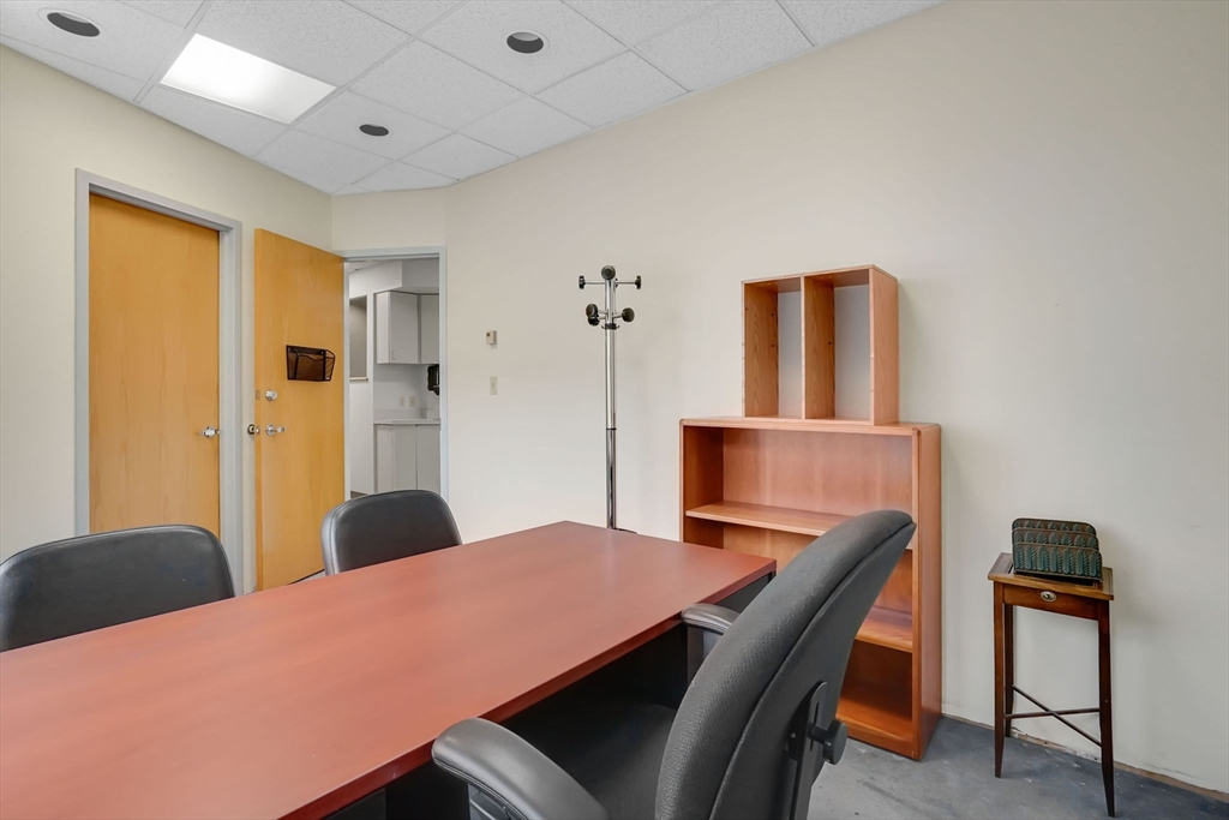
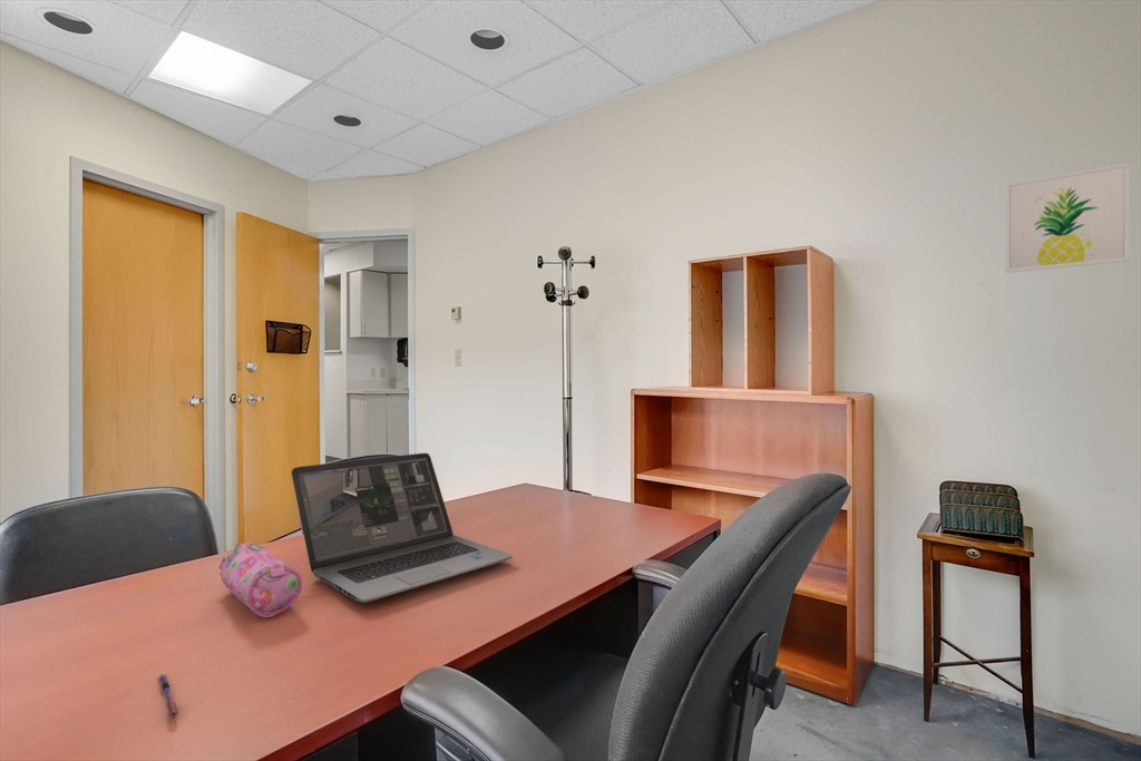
+ laptop [291,452,514,604]
+ wall art [1004,162,1131,274]
+ pen [156,673,181,719]
+ pencil case [218,542,303,618]
